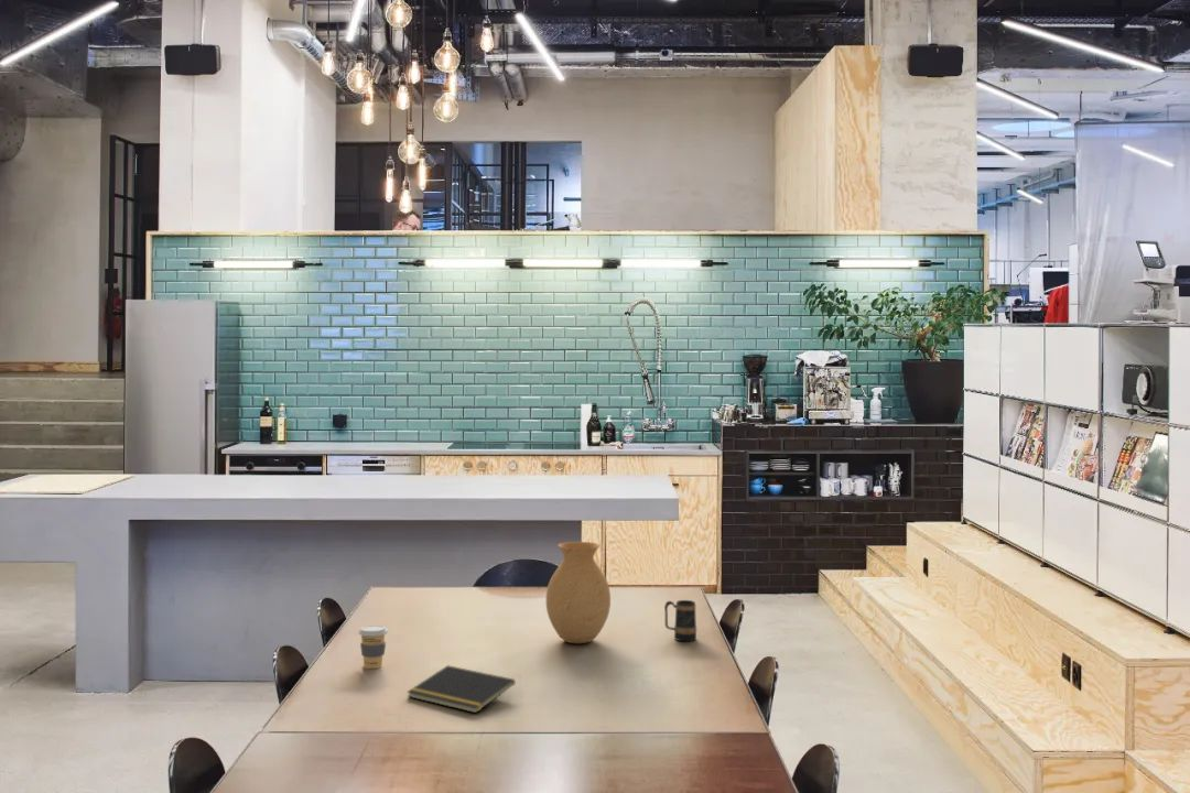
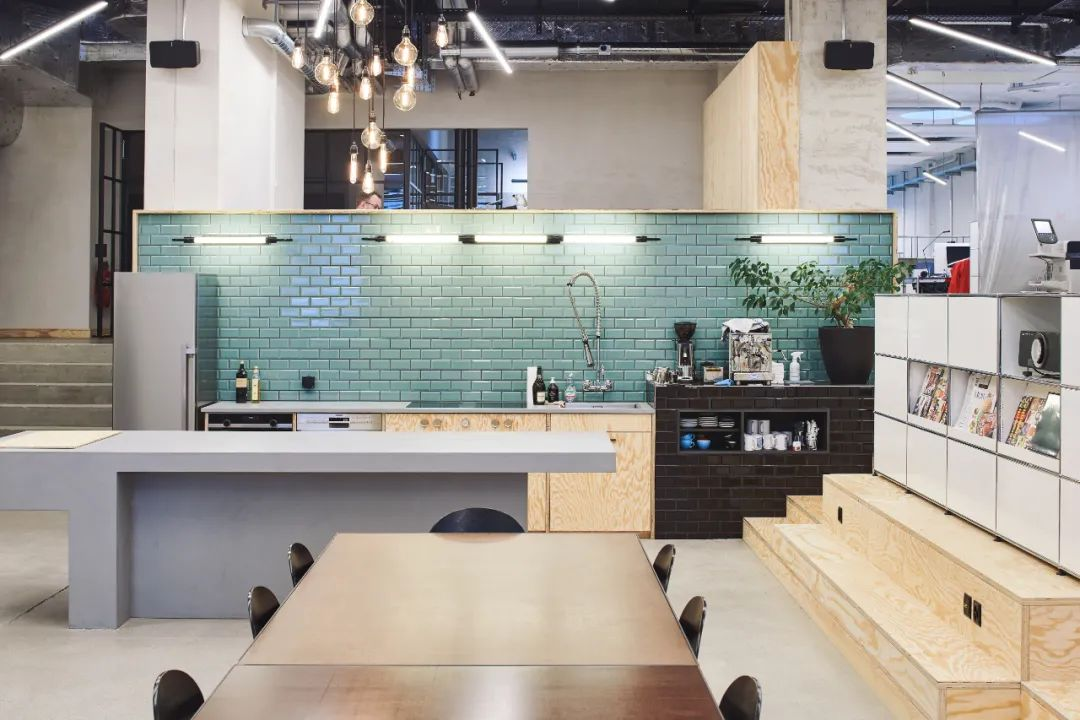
- vase [545,541,612,644]
- coffee cup [357,624,389,670]
- notepad [405,664,516,714]
- mug [663,599,697,642]
